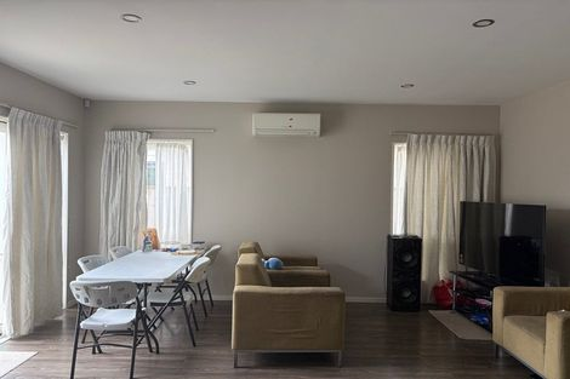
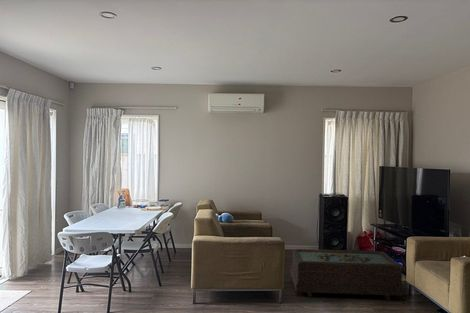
+ coffee table [290,248,404,301]
